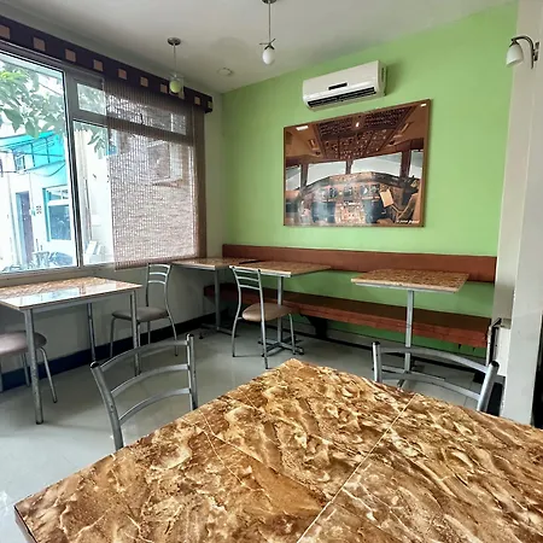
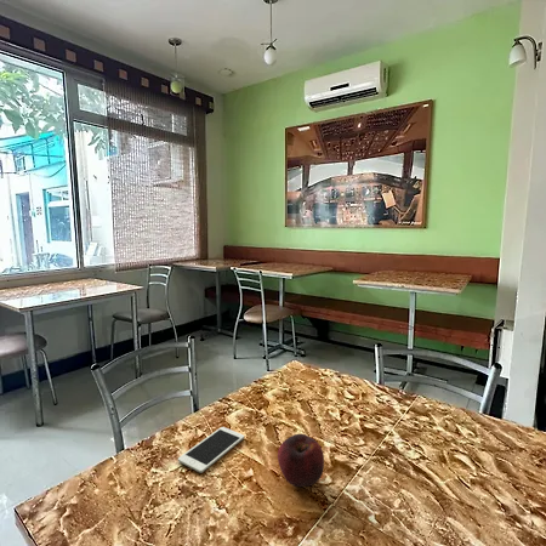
+ fruit [277,433,325,488]
+ cell phone [177,426,245,474]
